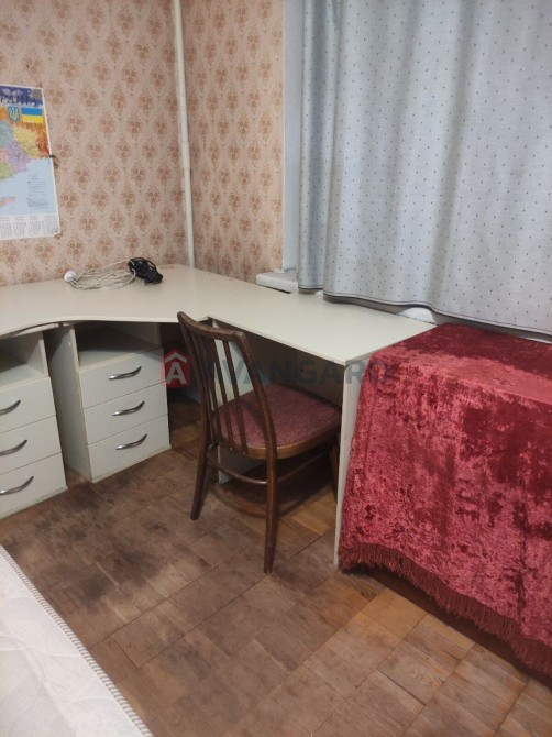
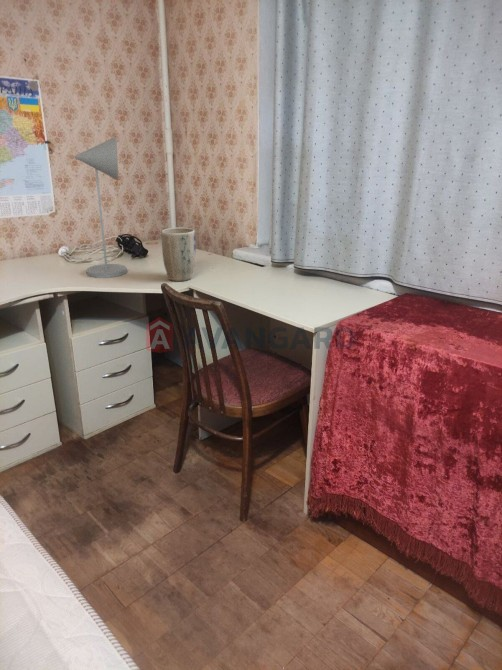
+ plant pot [161,227,197,282]
+ desk lamp [72,136,128,279]
